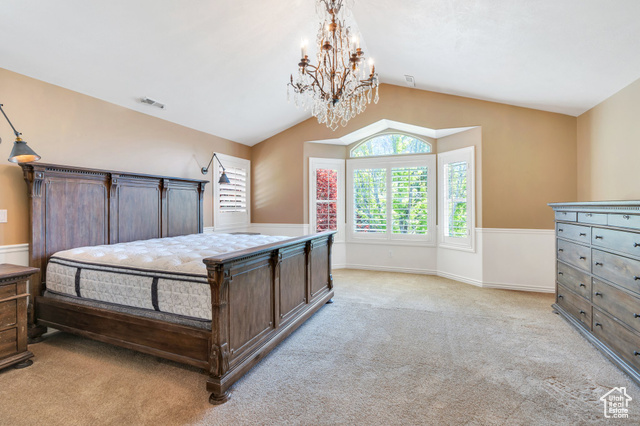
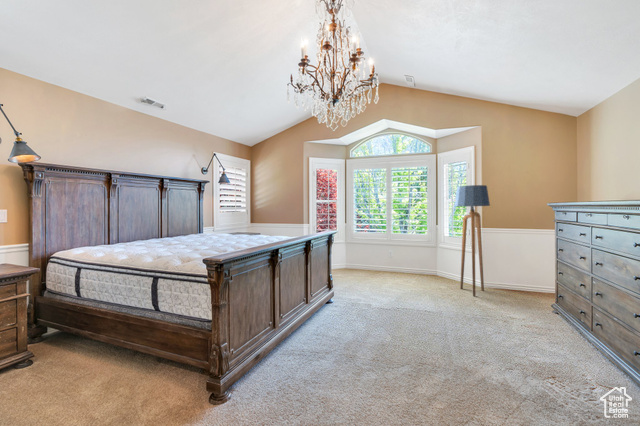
+ floor lamp [454,184,491,297]
